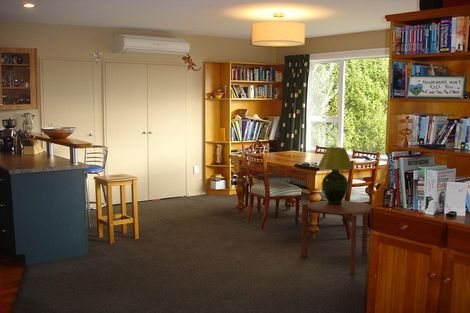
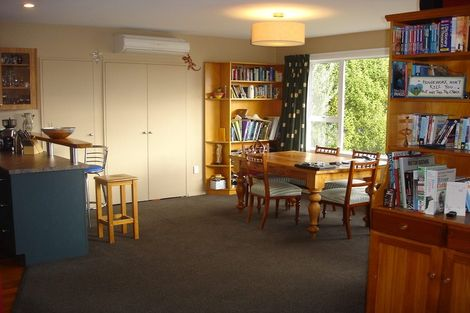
- table lamp [317,146,355,205]
- side table [300,200,372,274]
